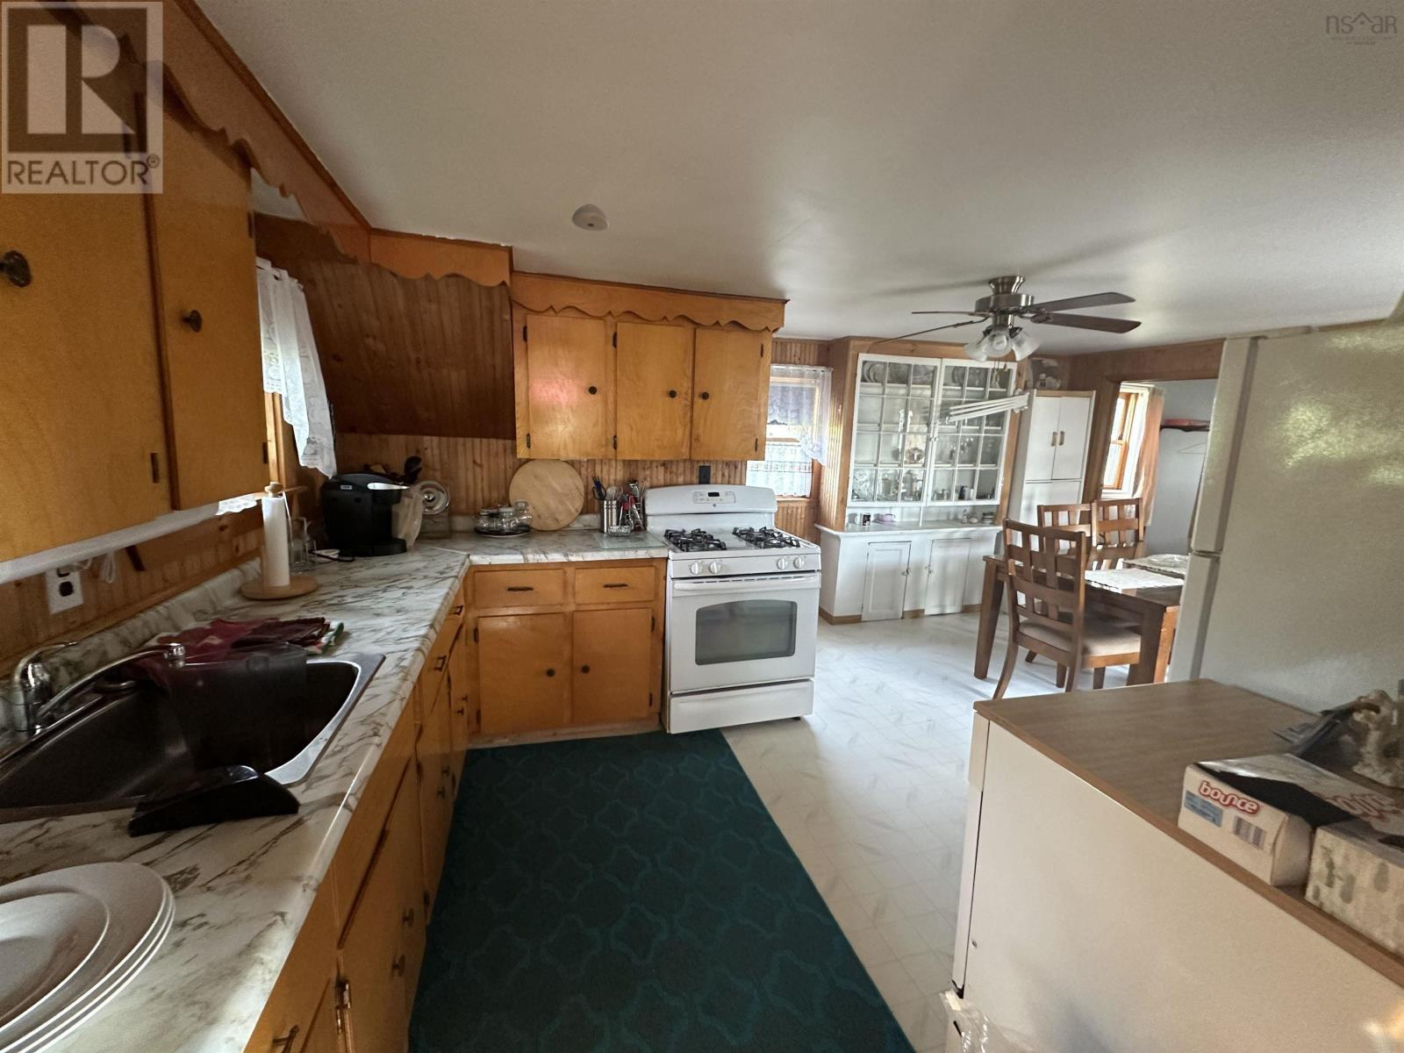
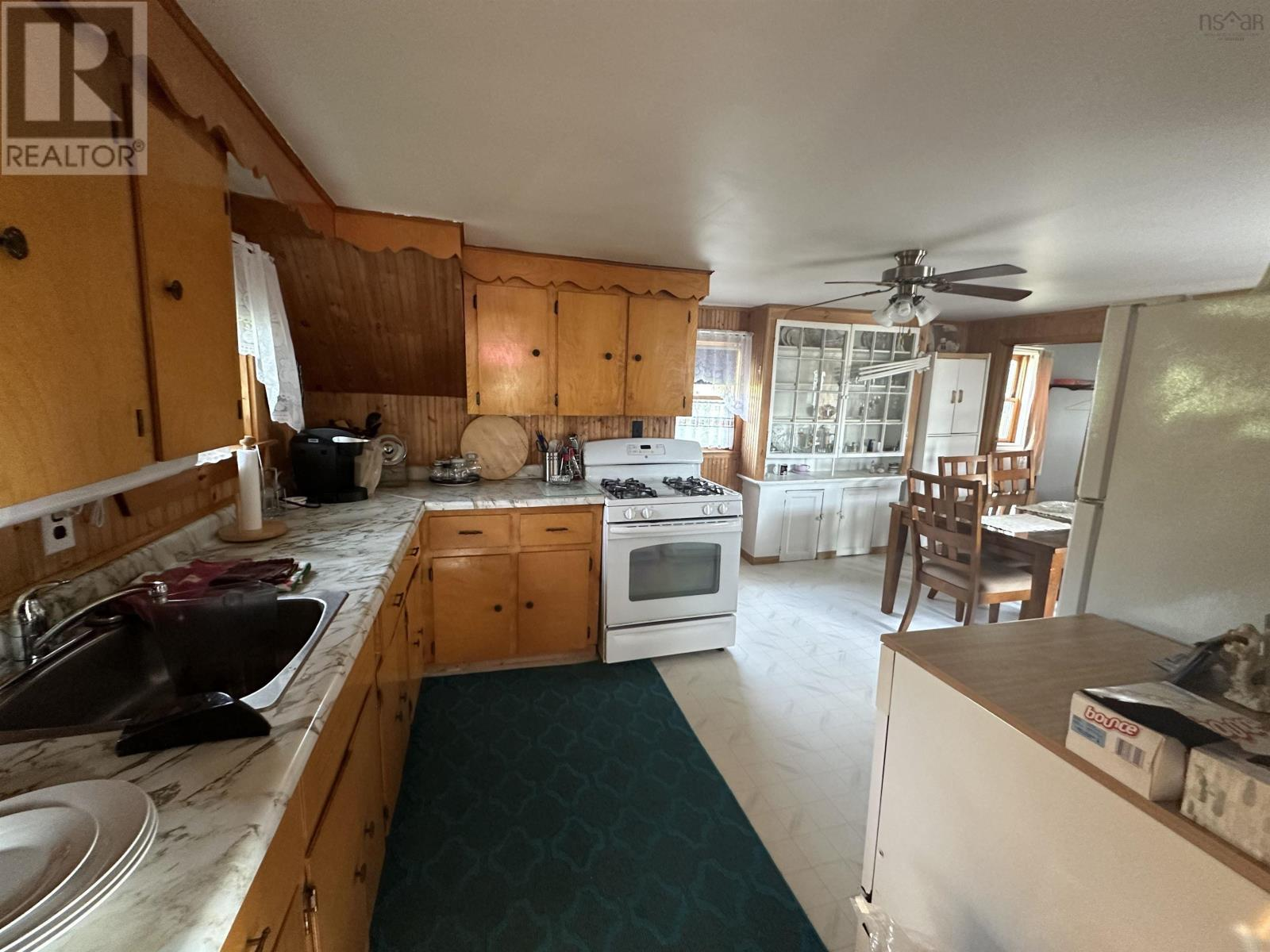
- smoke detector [572,202,610,231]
